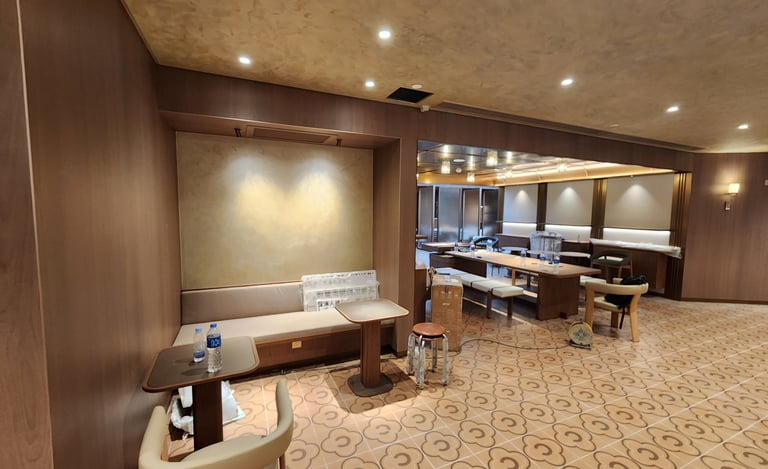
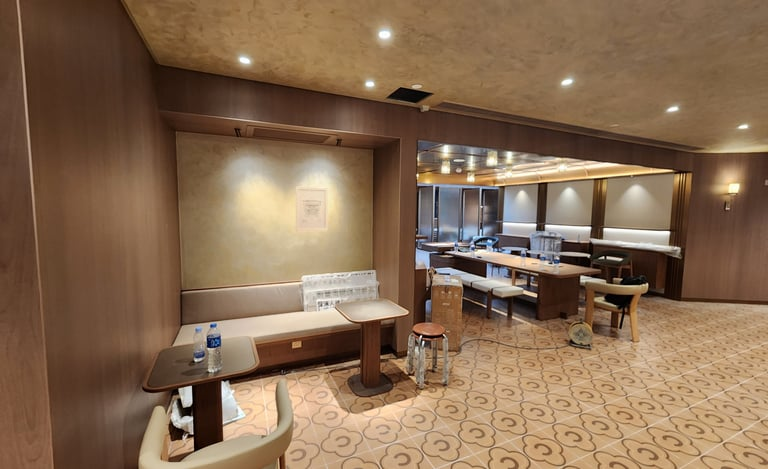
+ wall art [295,186,329,232]
